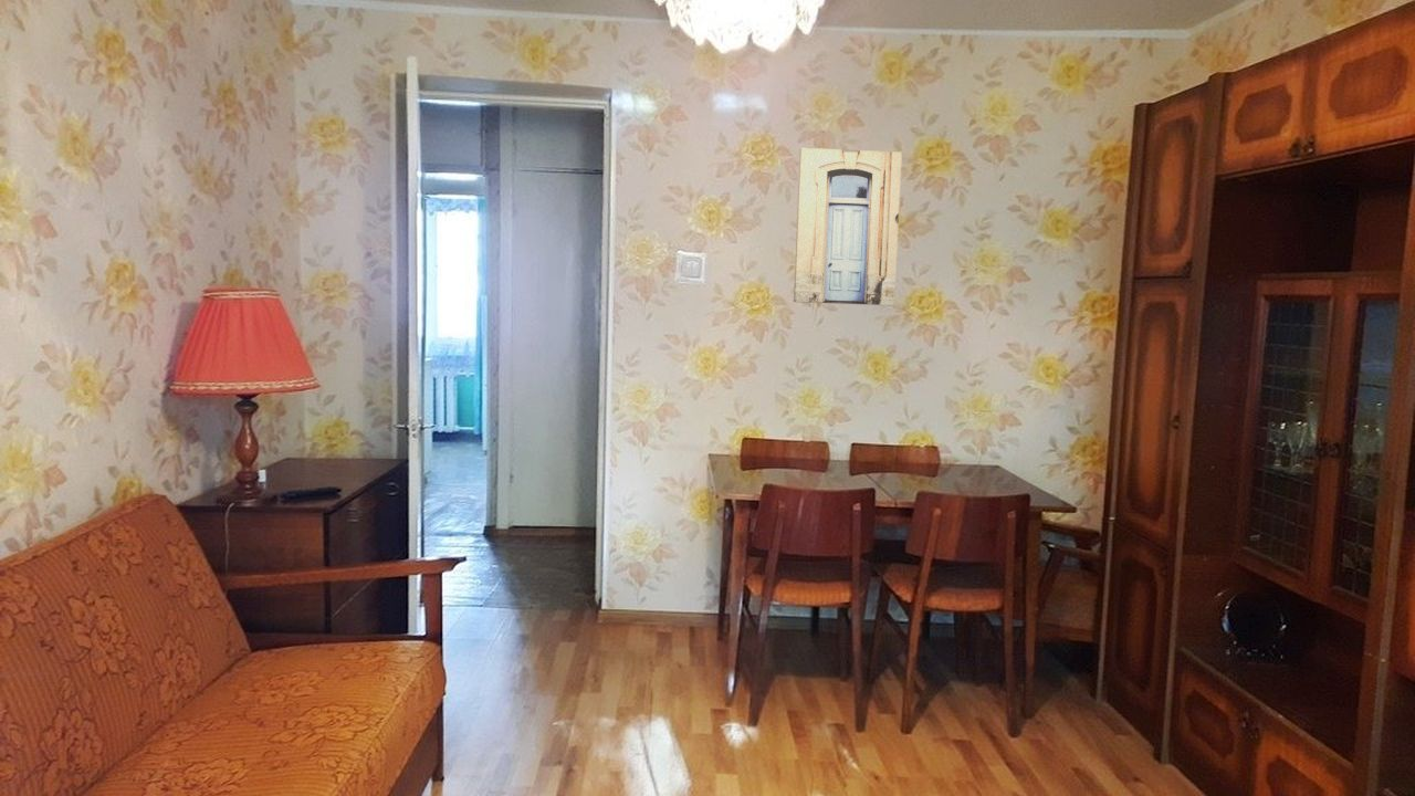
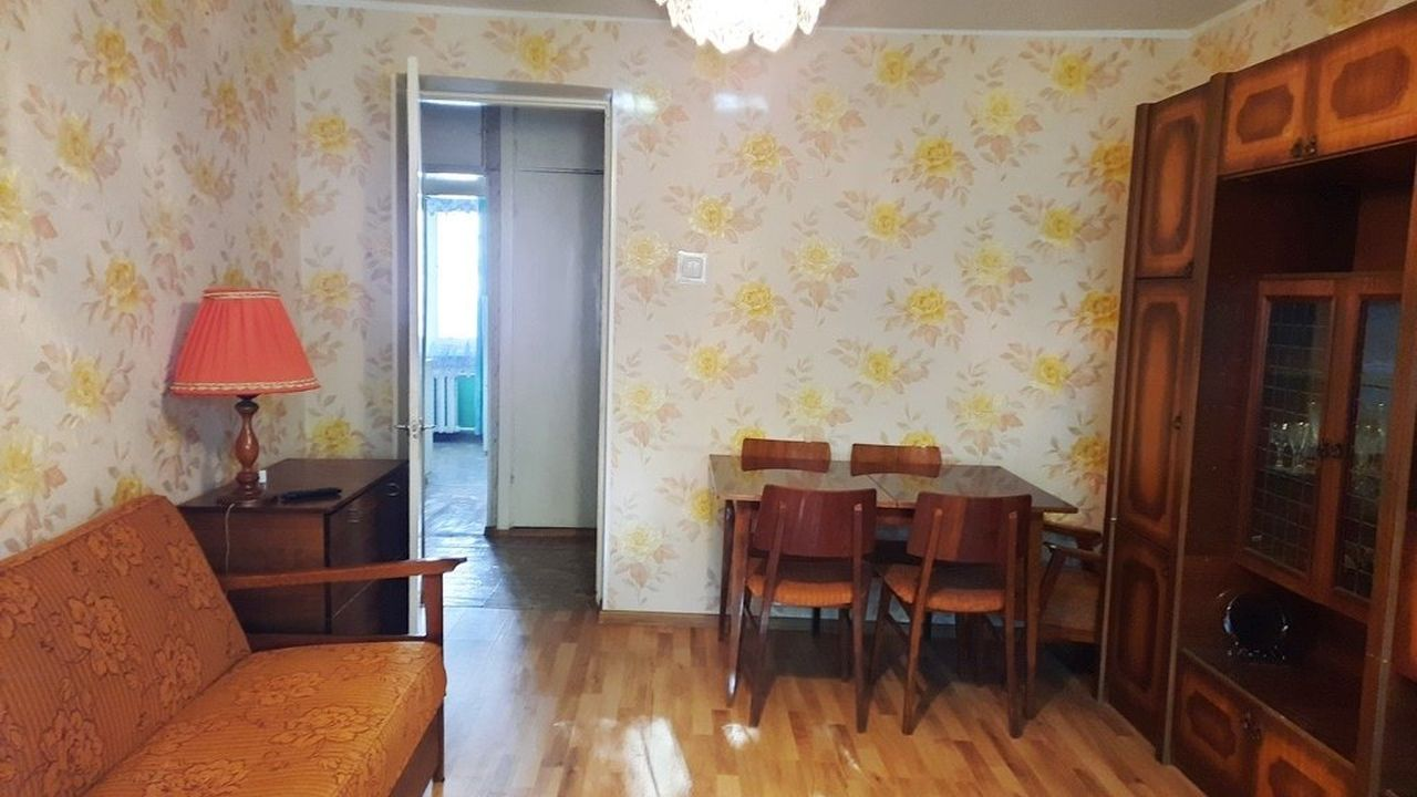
- wall art [793,147,903,306]
